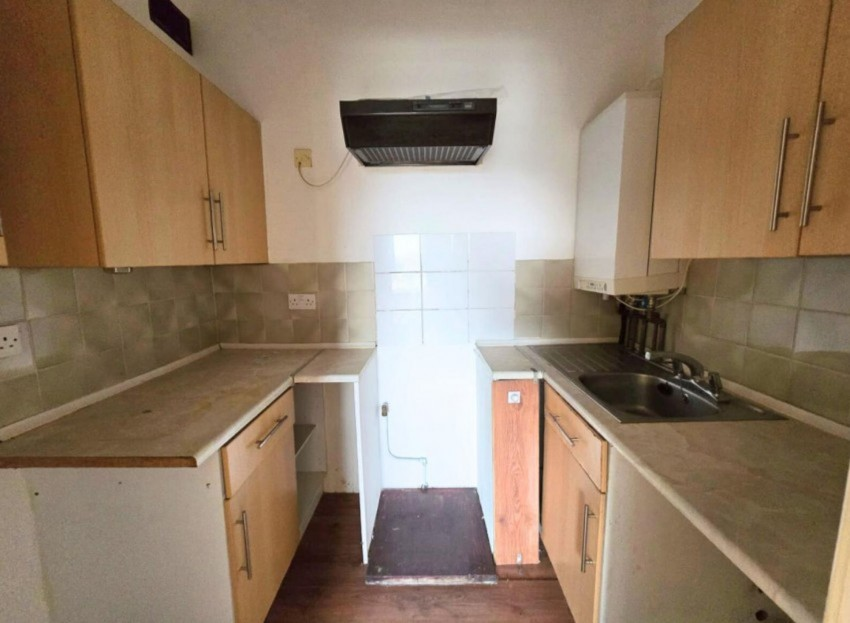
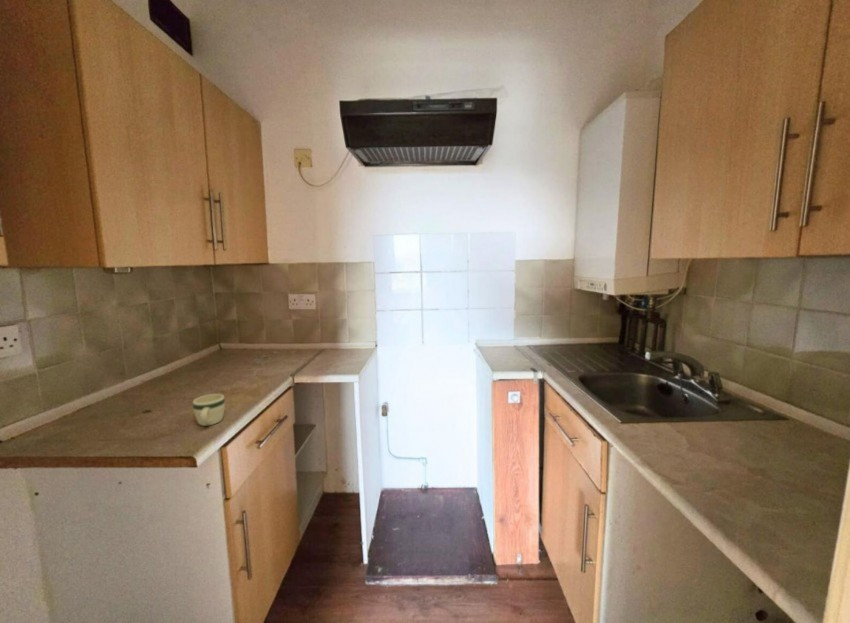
+ mug [192,393,226,427]
